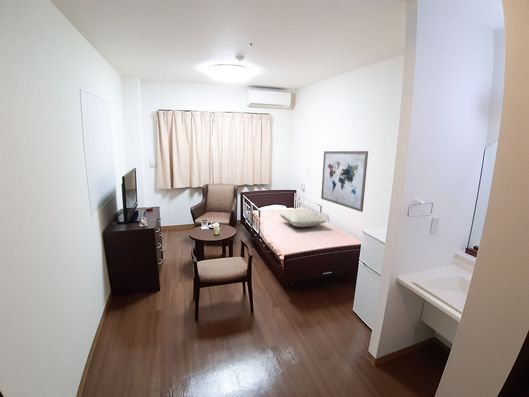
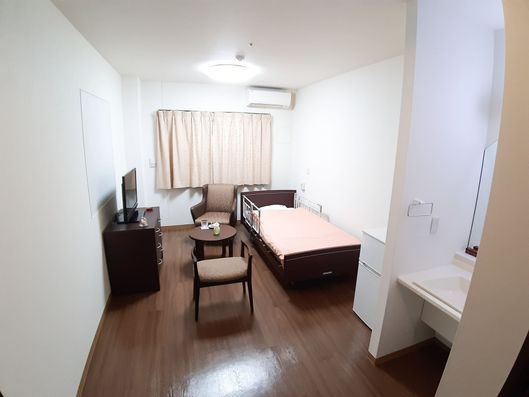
- pillow [279,209,328,228]
- wall art [320,150,369,213]
